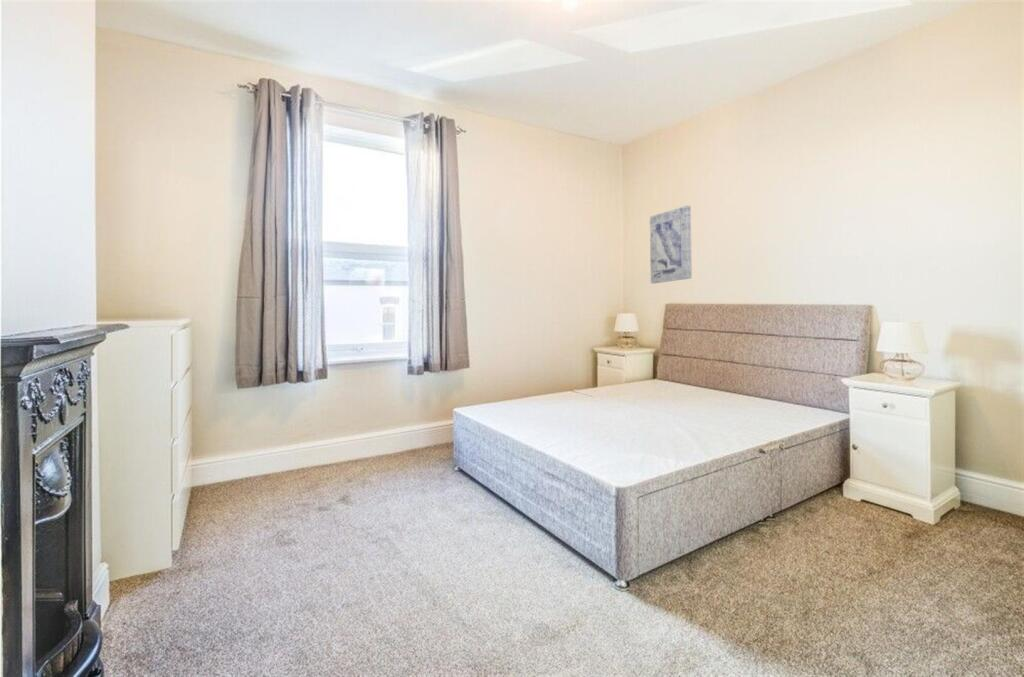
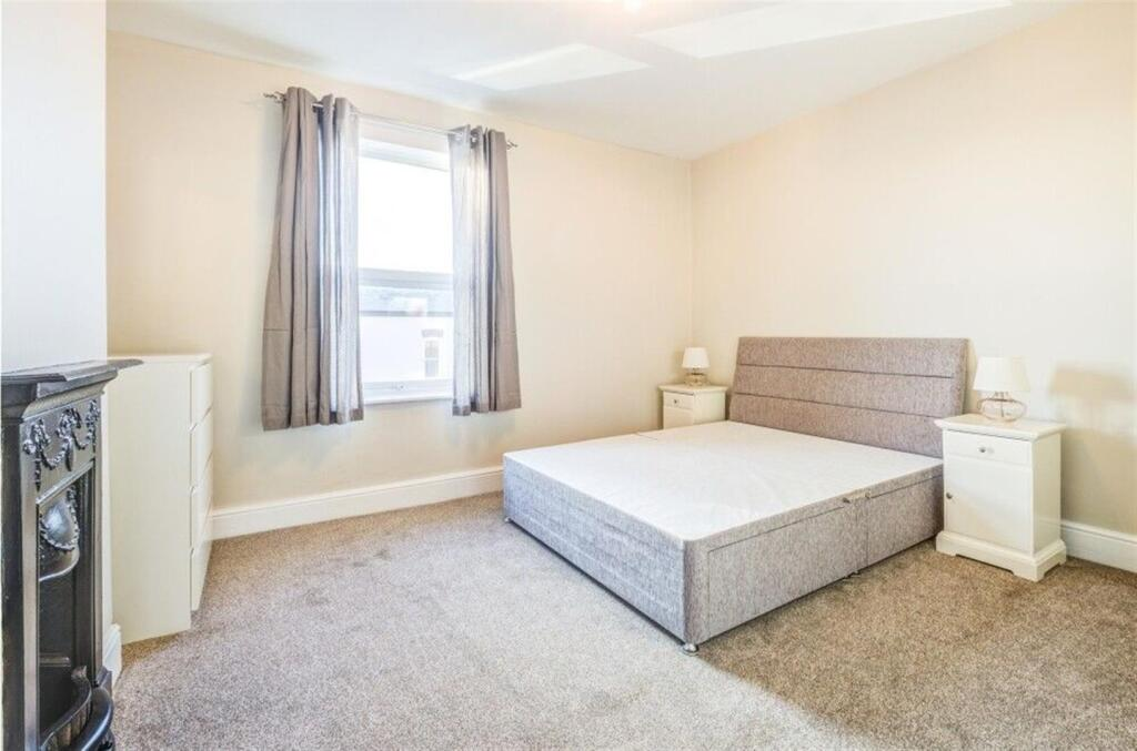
- wall art [649,204,693,285]
